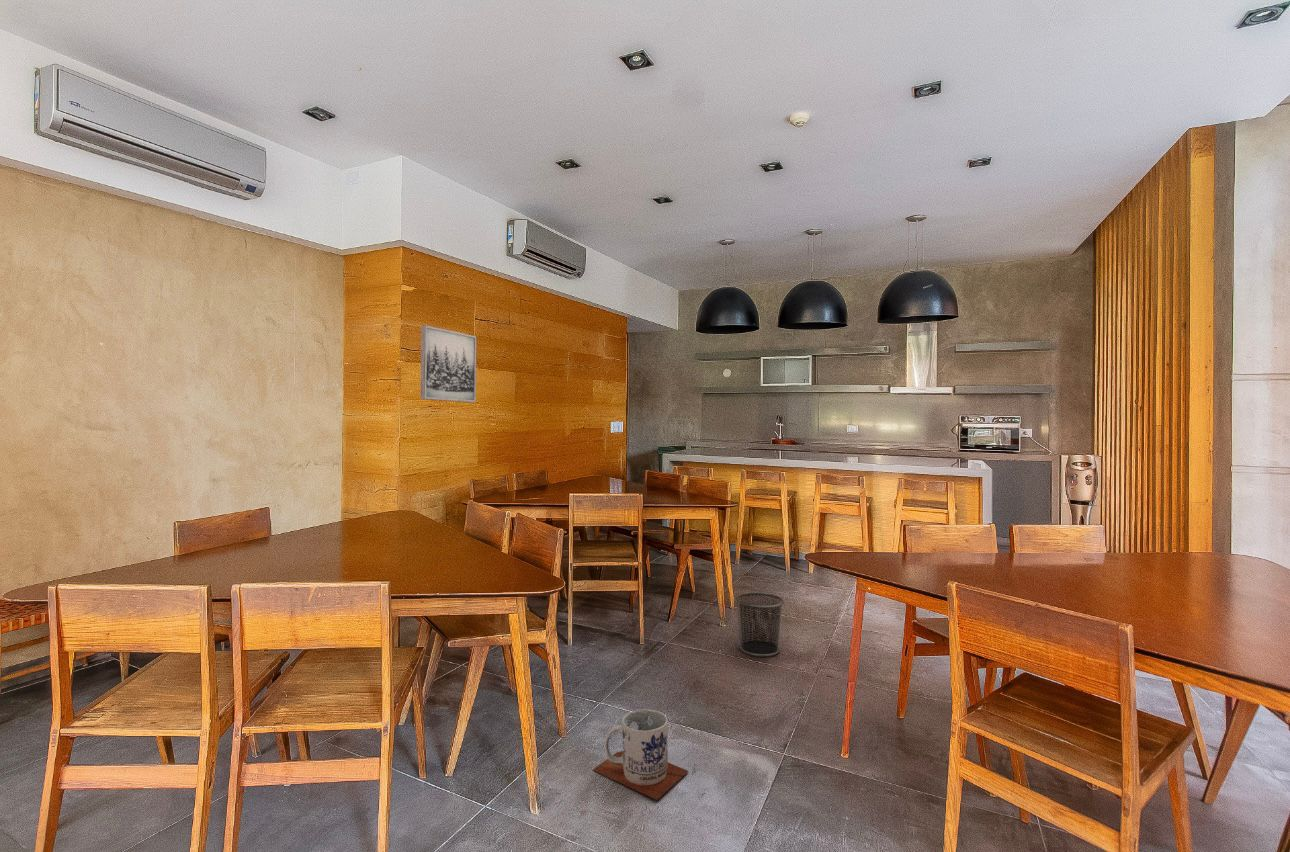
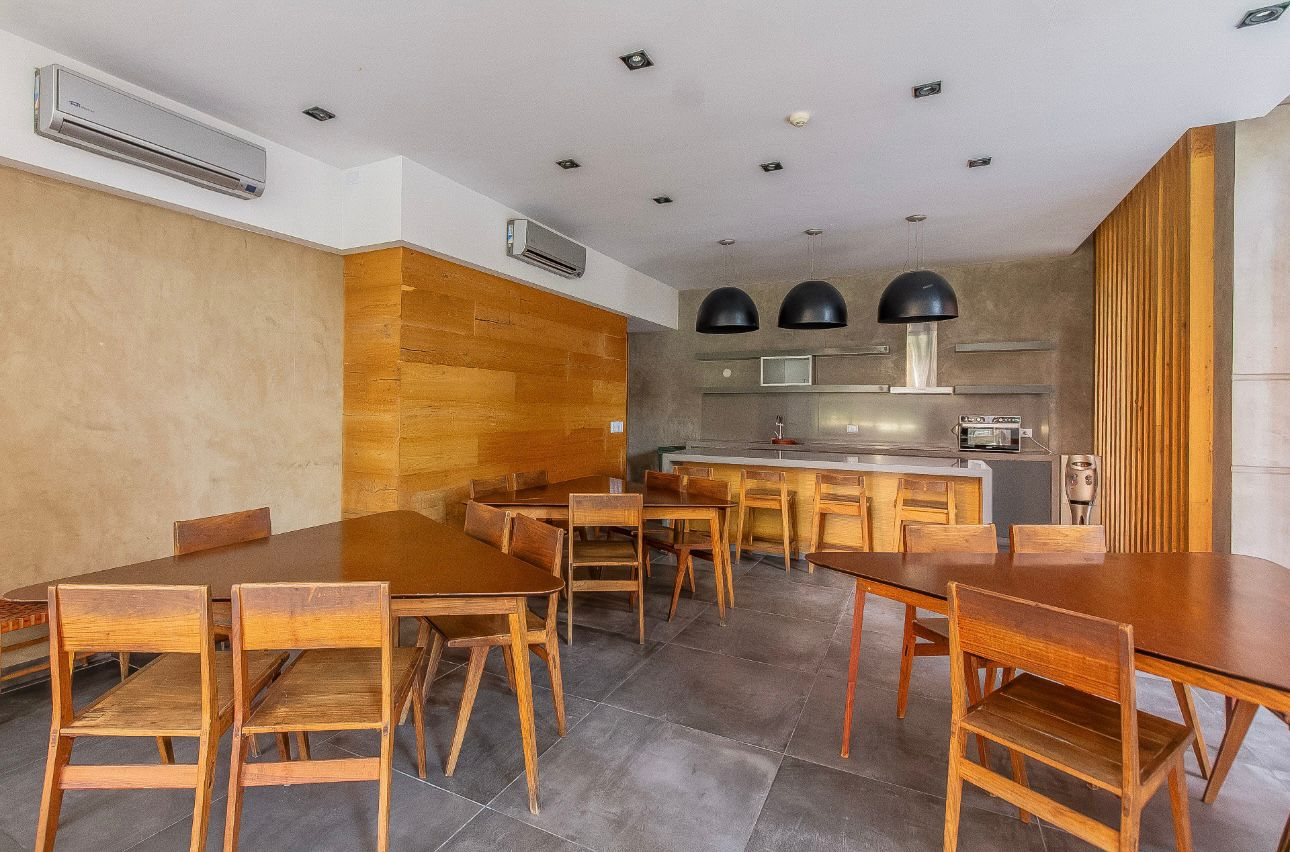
- trash can [592,708,689,801]
- wall art [420,324,477,403]
- waste bin [735,592,785,658]
